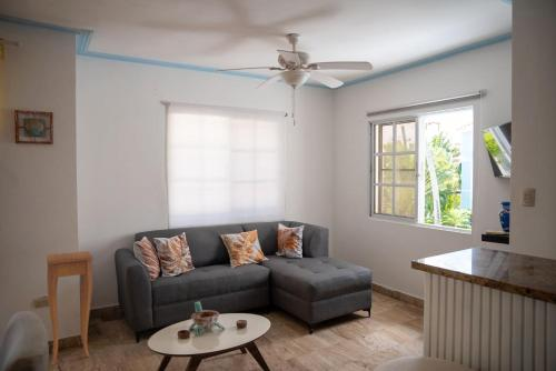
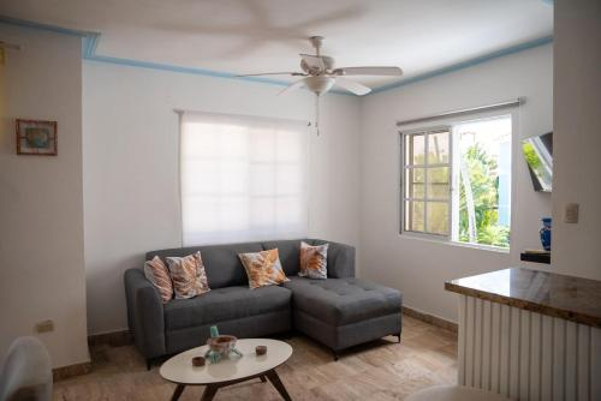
- side table [46,250,95,365]
